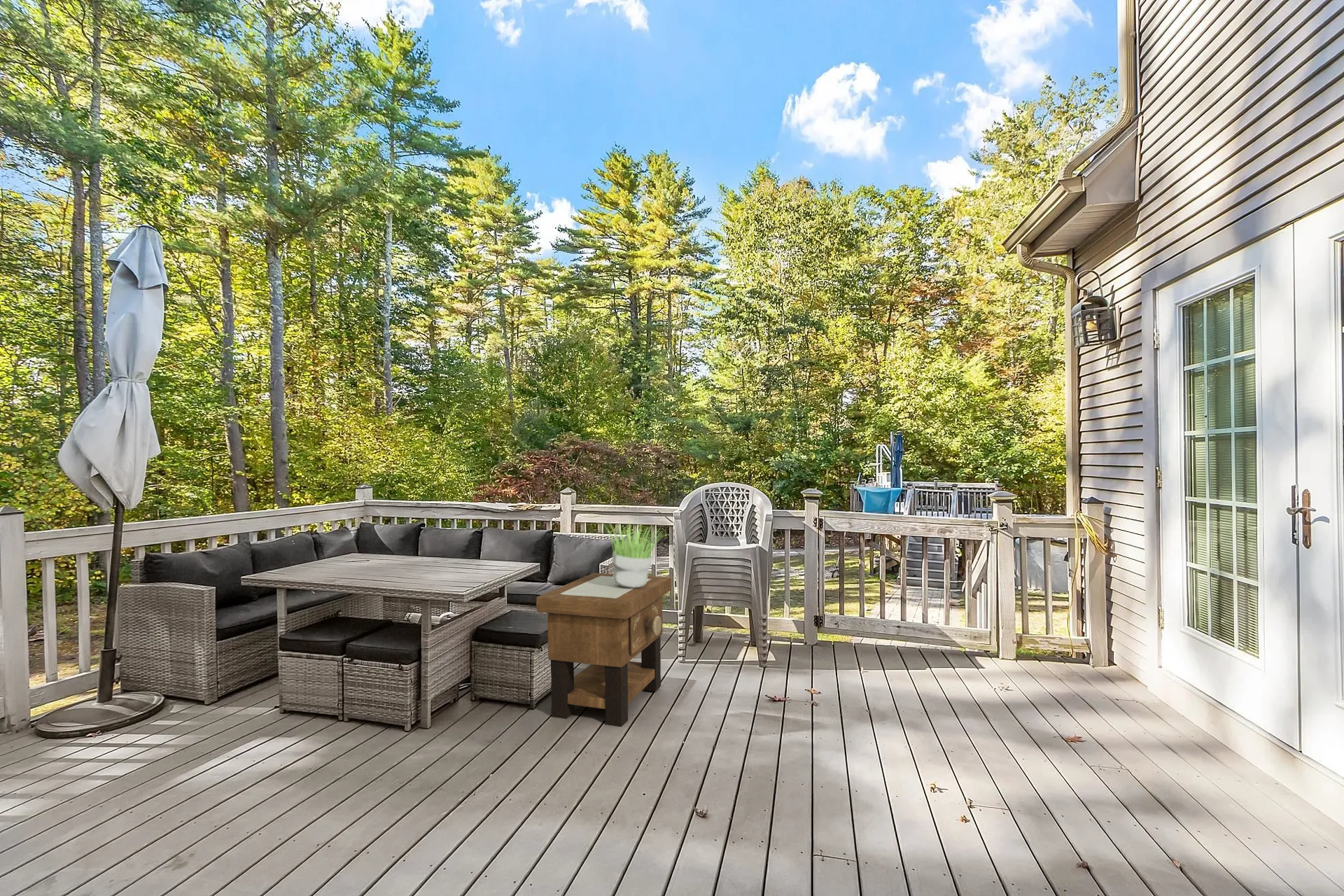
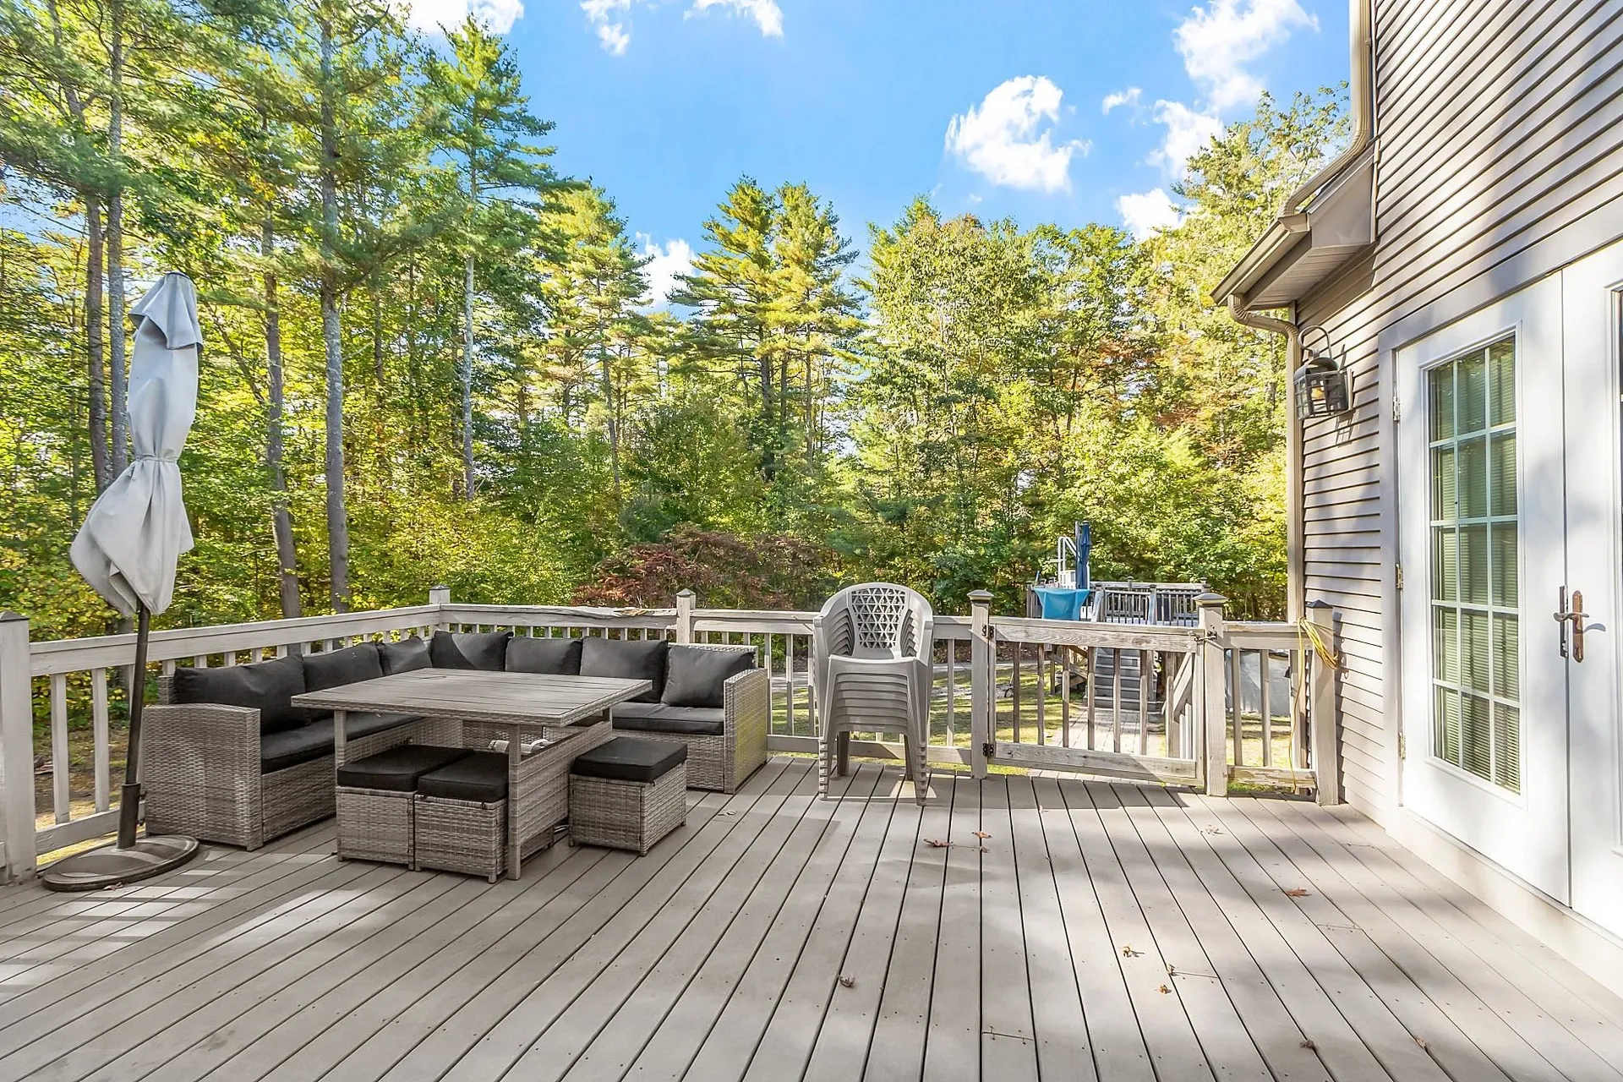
- potted plant [602,521,667,587]
- side table [535,573,672,727]
